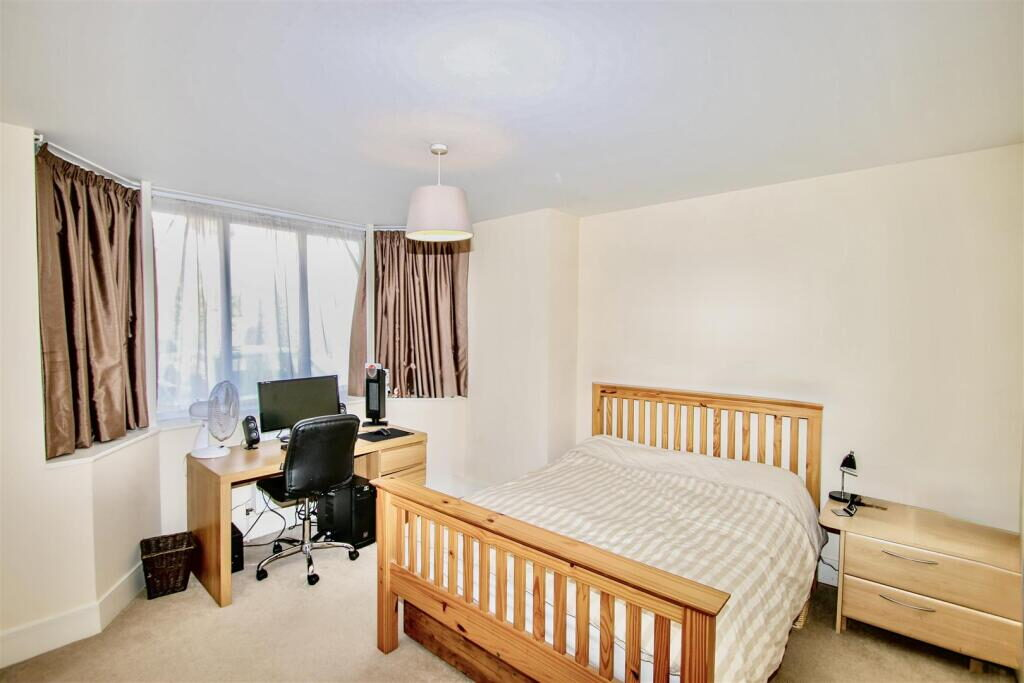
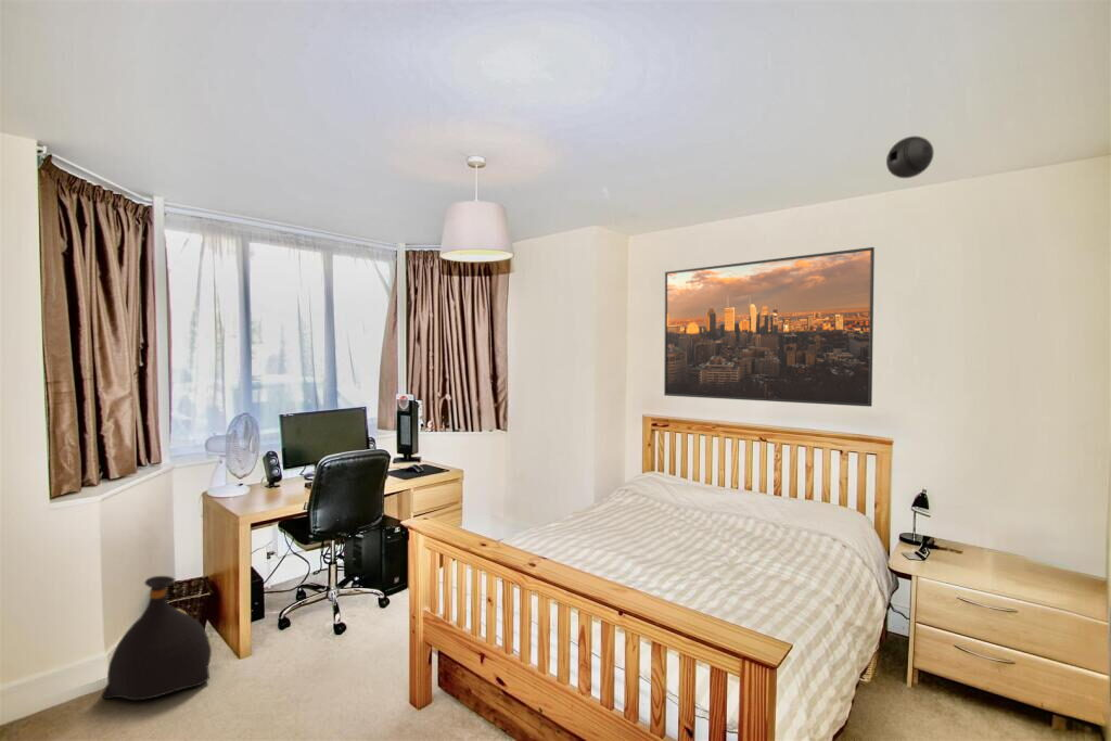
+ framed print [663,246,876,408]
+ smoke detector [885,136,934,179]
+ bag [100,575,213,702]
